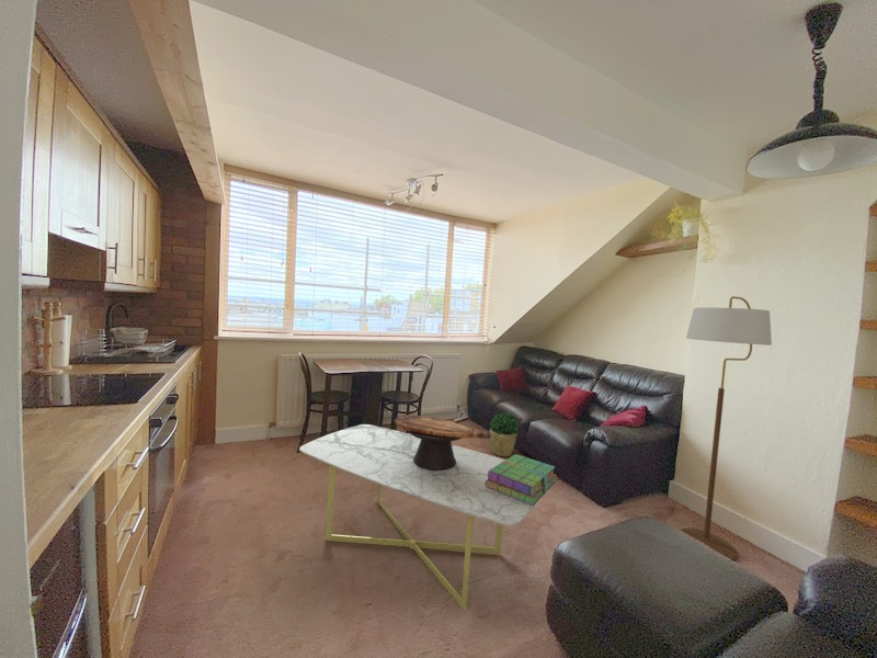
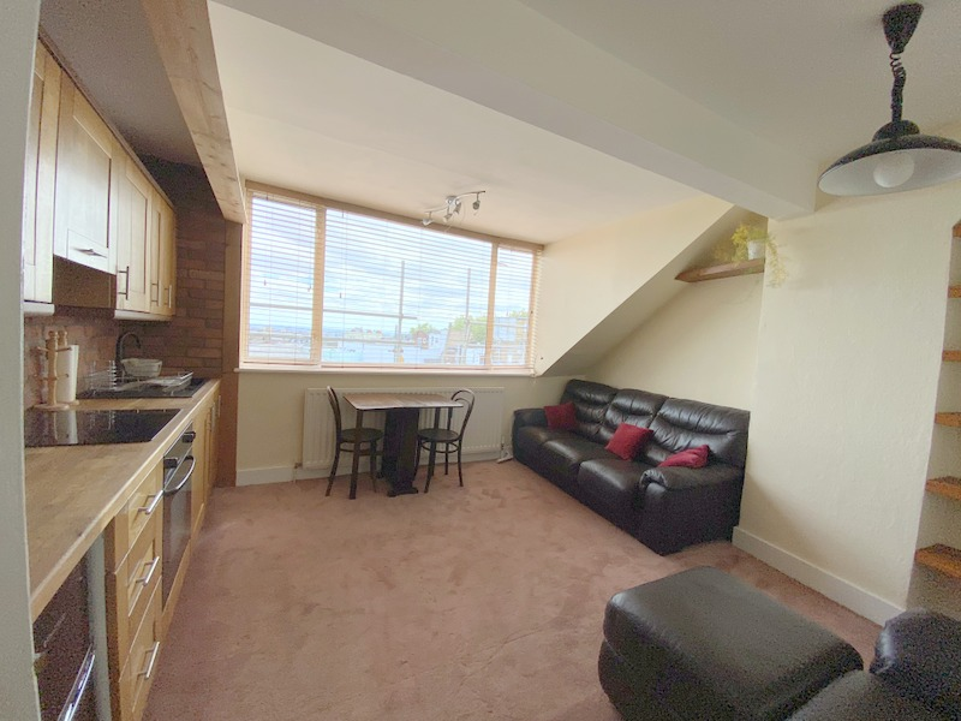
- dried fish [394,413,491,470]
- stack of books [486,453,558,506]
- floor lamp [680,295,773,561]
- potted plant [489,412,519,457]
- coffee table [298,423,540,613]
